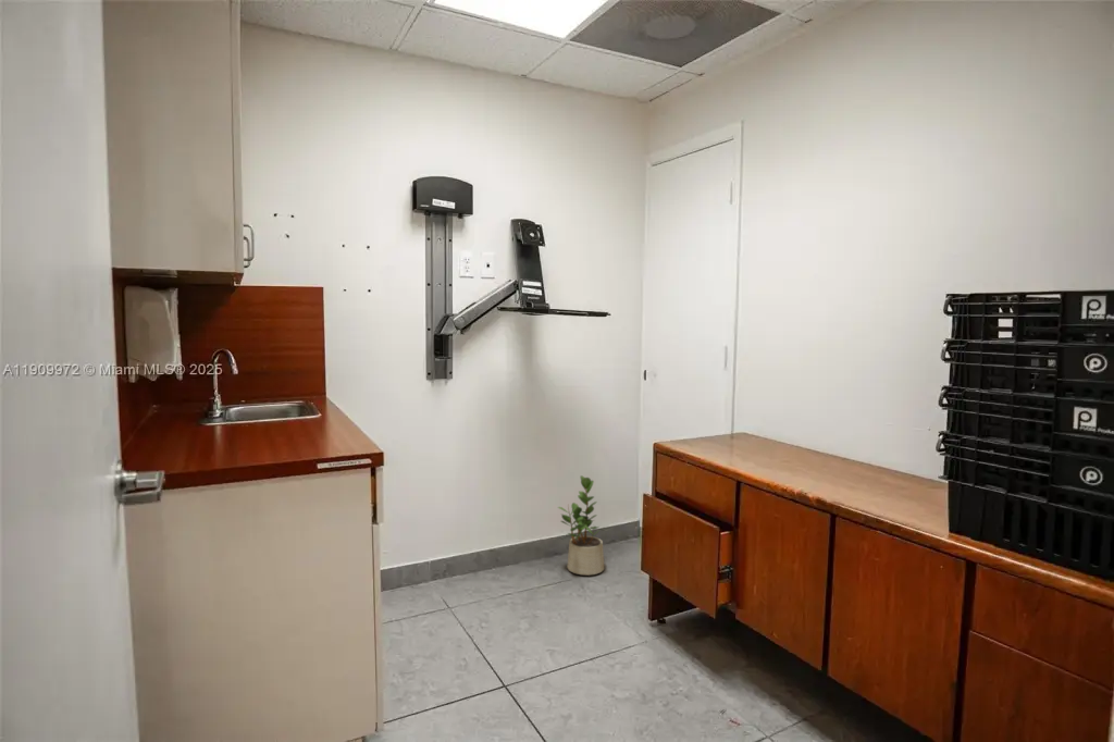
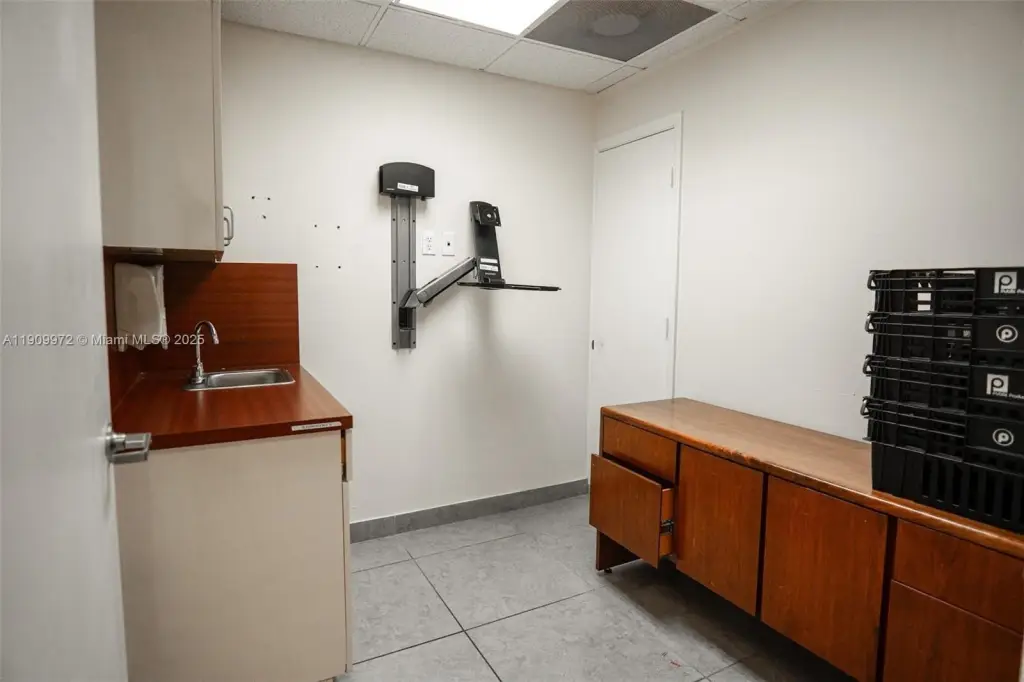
- potted plant [557,474,605,577]
